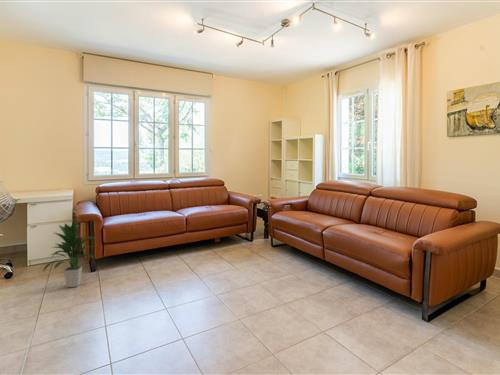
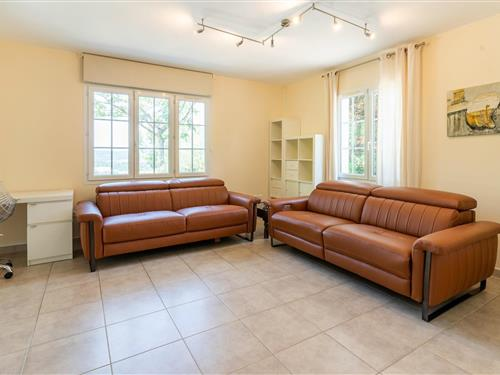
- indoor plant [41,222,100,288]
